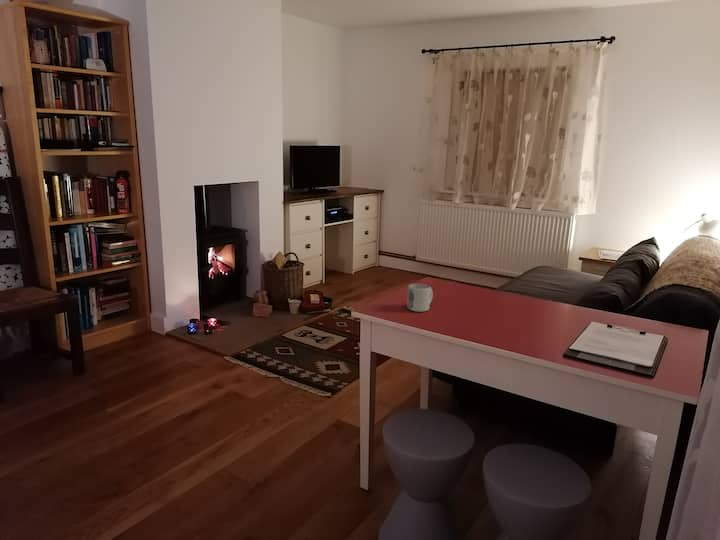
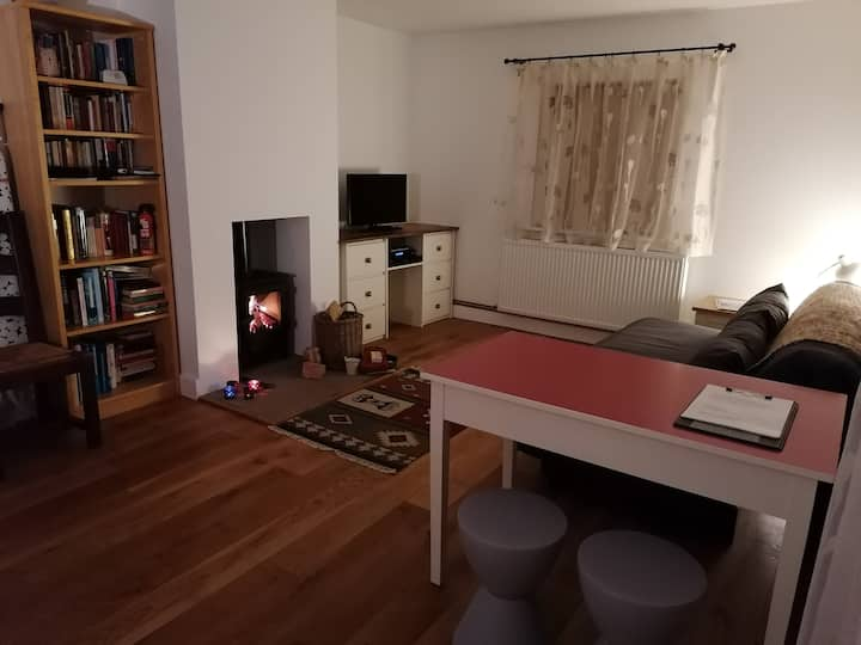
- mug [406,283,434,313]
